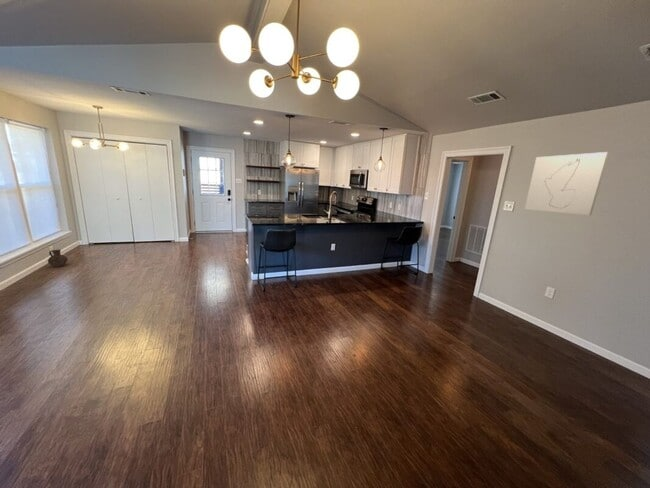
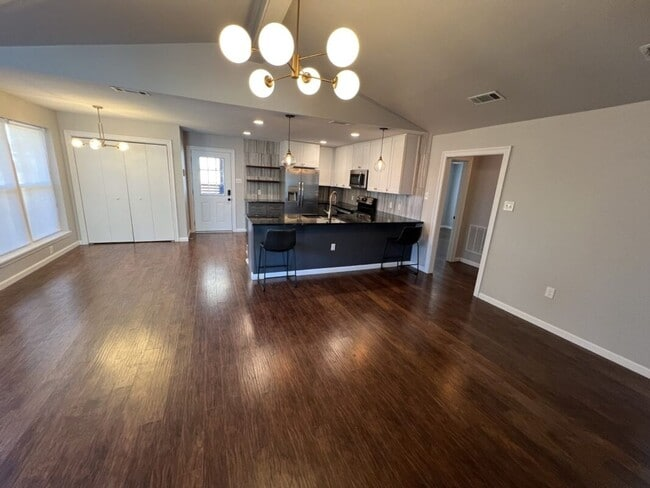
- wall art [524,151,610,216]
- ceramic jug [47,249,69,267]
